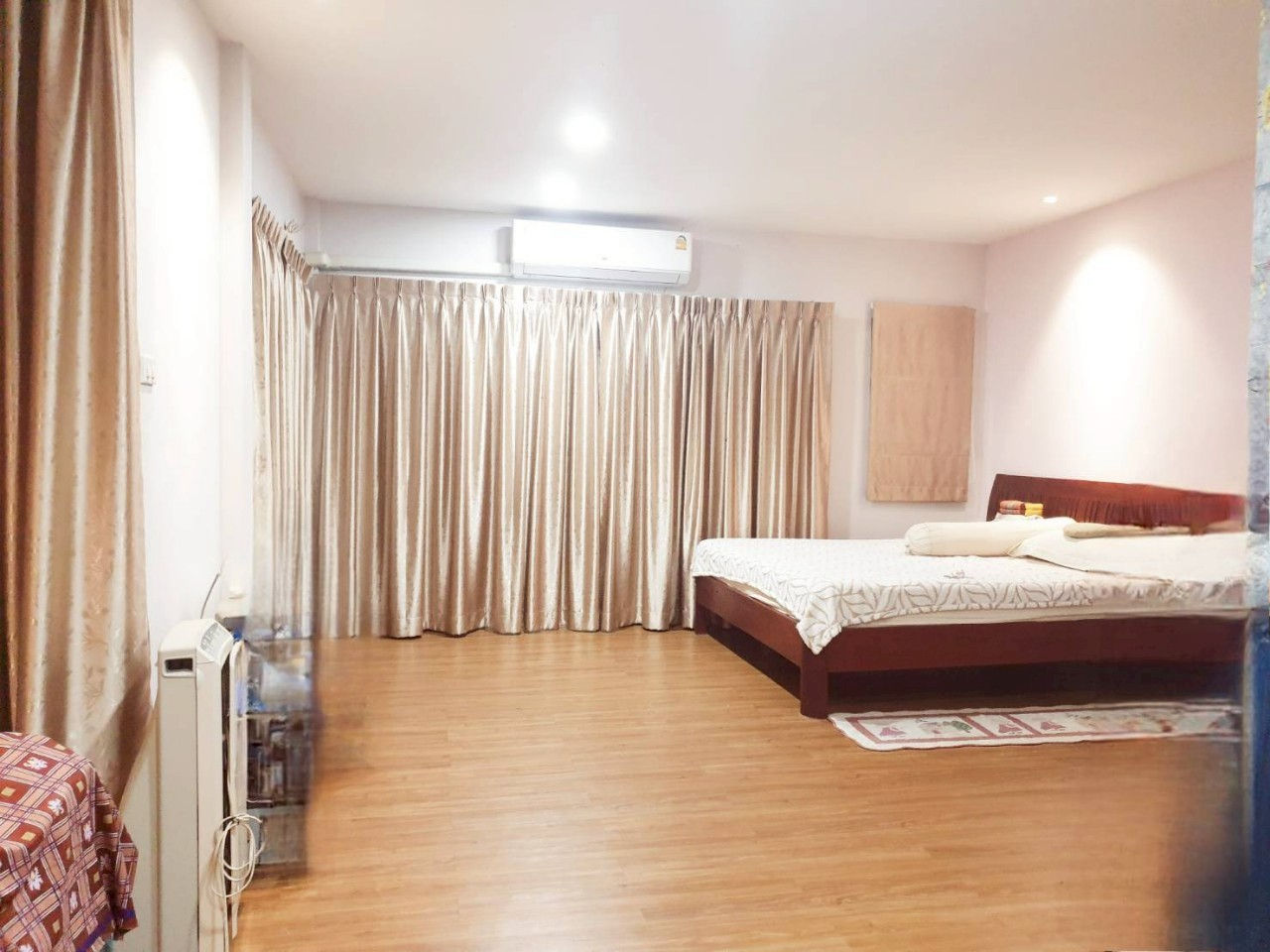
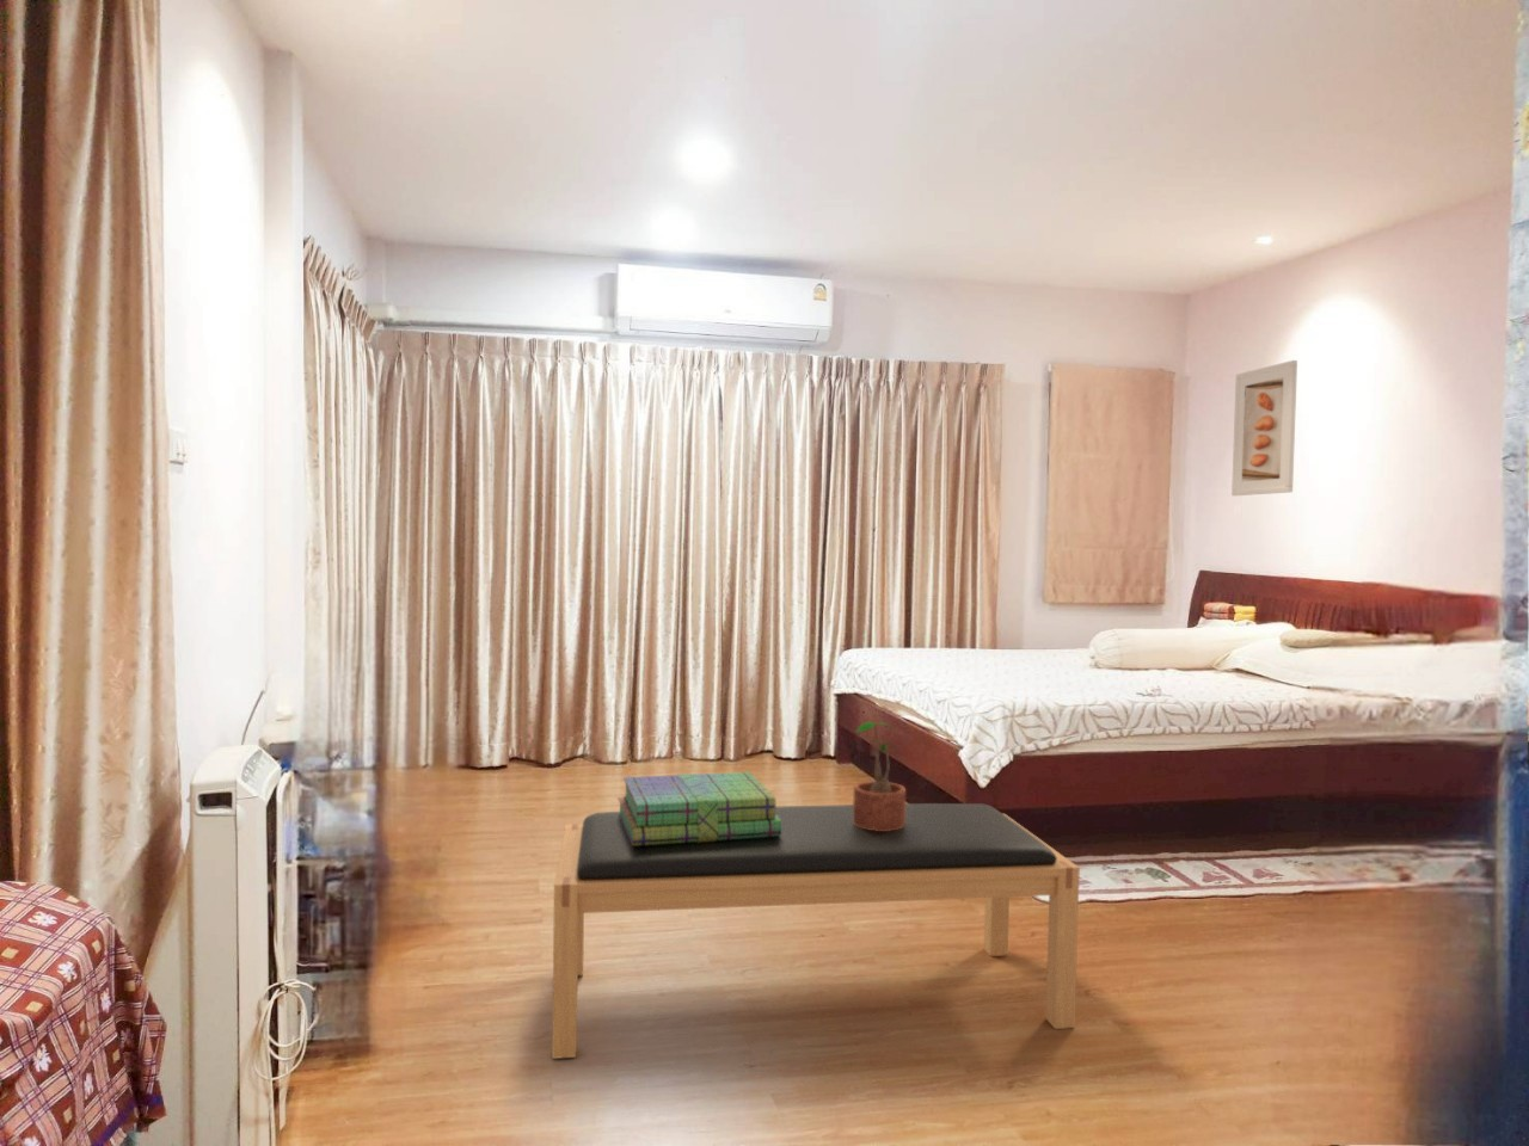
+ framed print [1230,359,1299,497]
+ stack of books [616,772,781,845]
+ potted plant [851,721,907,831]
+ bench [550,802,1081,1061]
